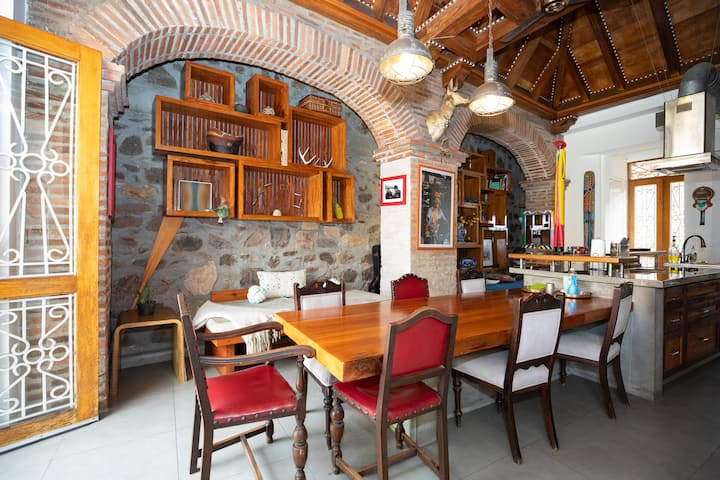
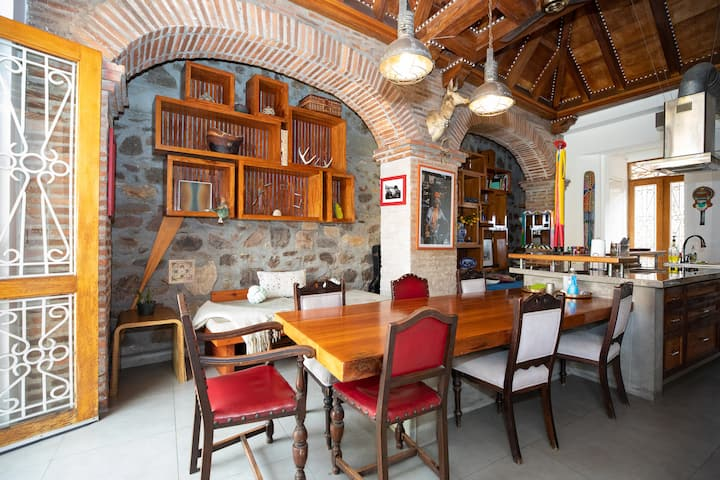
+ wall ornament [167,258,196,285]
